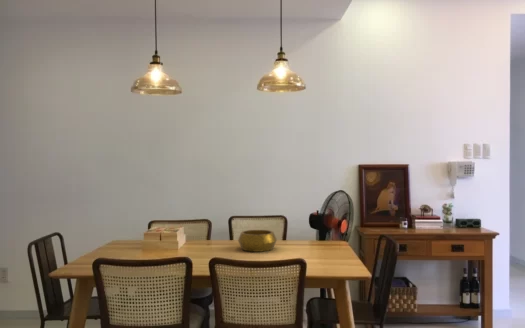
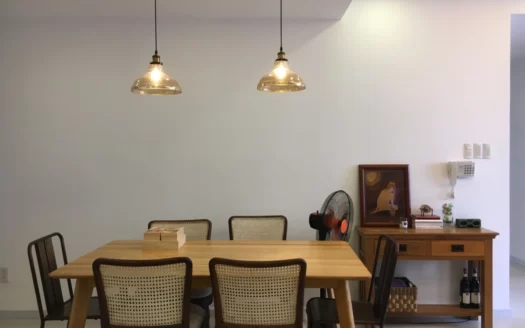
- decorative bowl [237,229,278,253]
